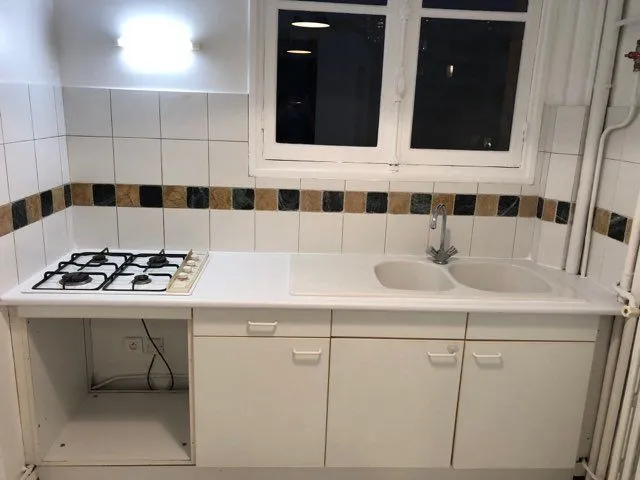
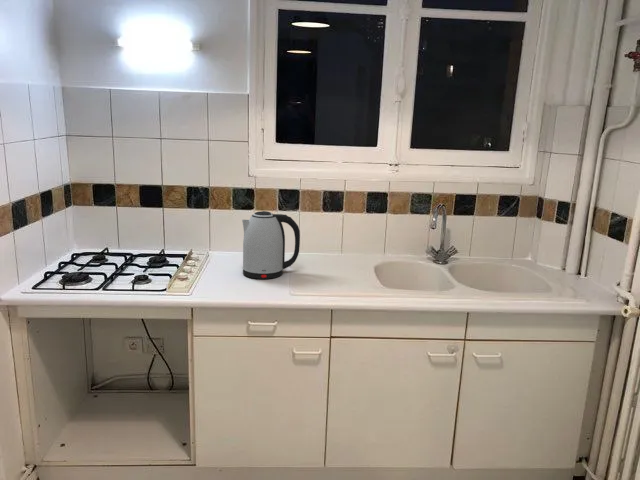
+ kettle [241,210,301,280]
